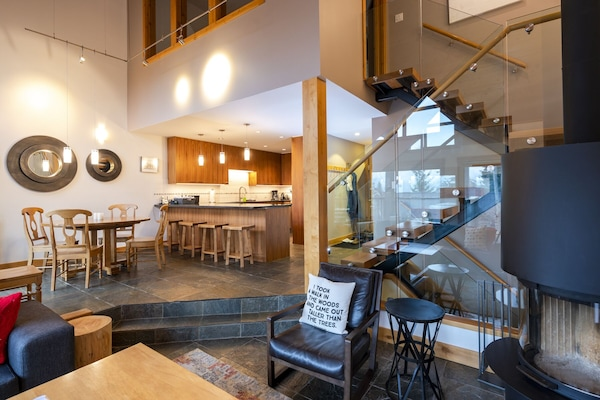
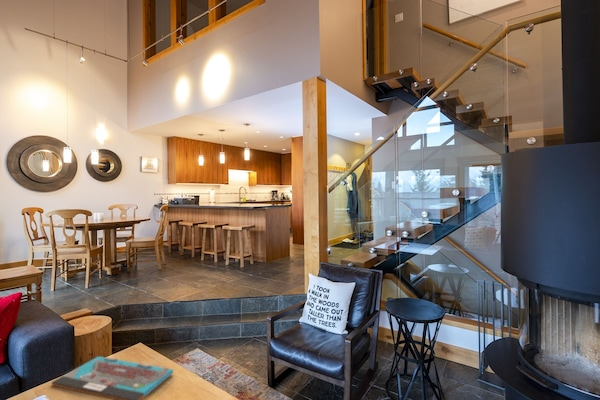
+ board game [51,355,174,400]
